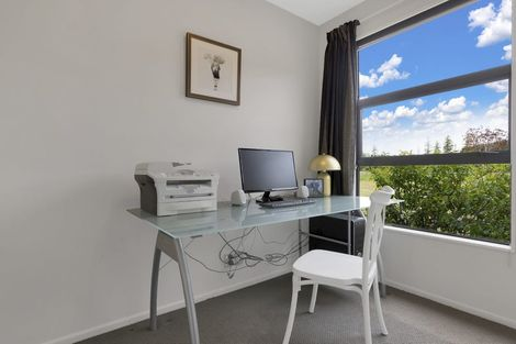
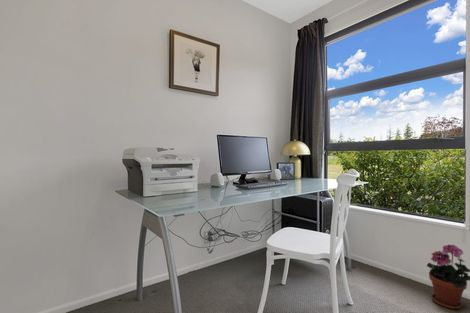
+ potted plant [426,243,470,310]
